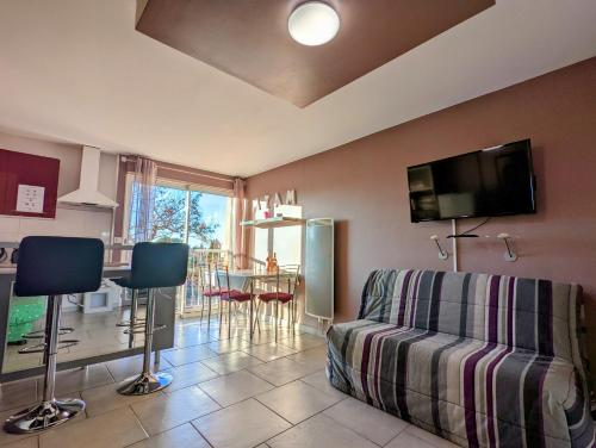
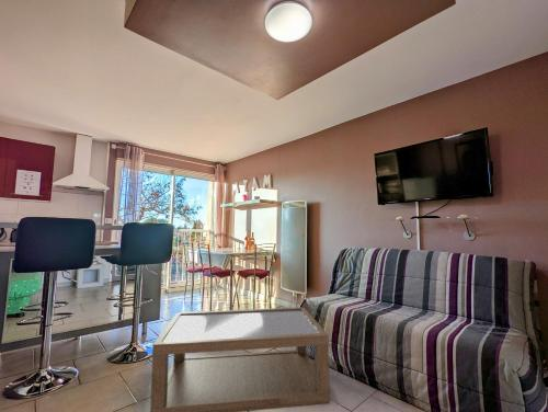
+ coffee table [149,307,331,412]
